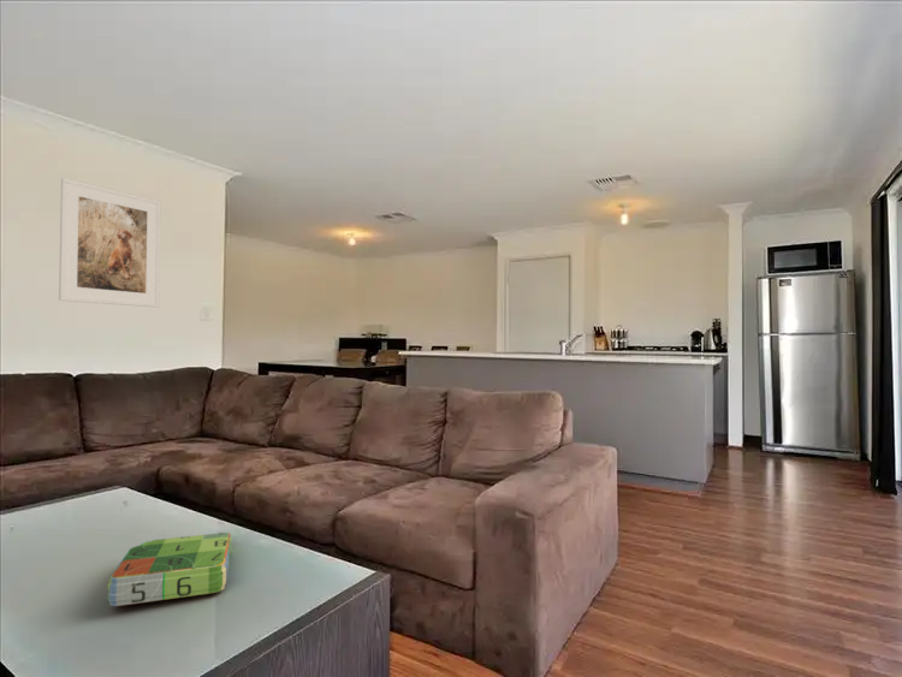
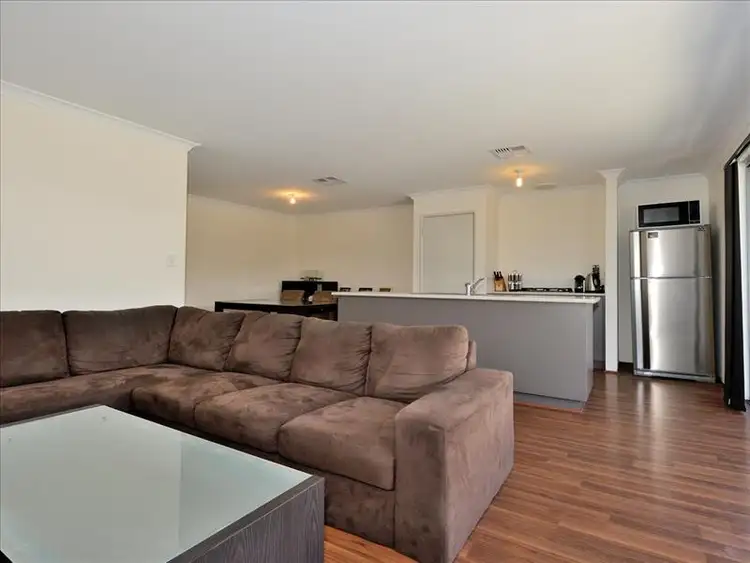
- board game [106,531,233,607]
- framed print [58,177,162,309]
